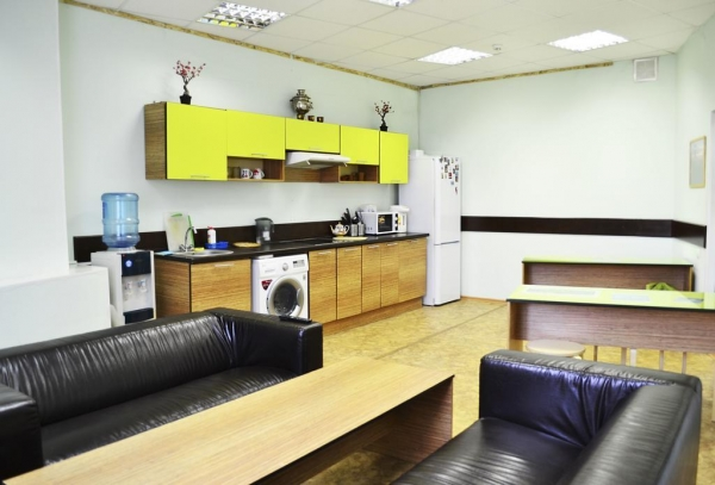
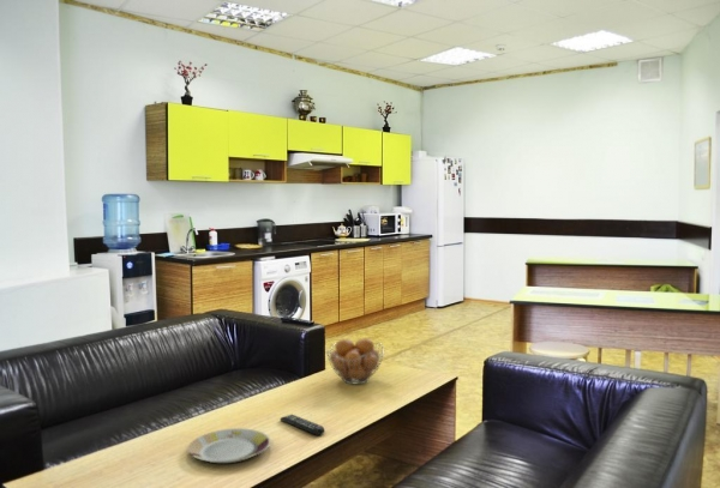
+ fruit basket [325,337,385,385]
+ plate [186,427,271,464]
+ remote control [280,414,325,436]
